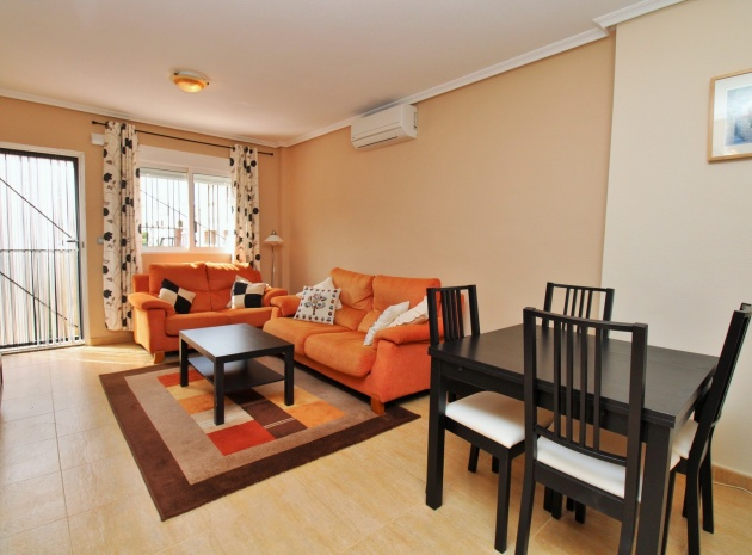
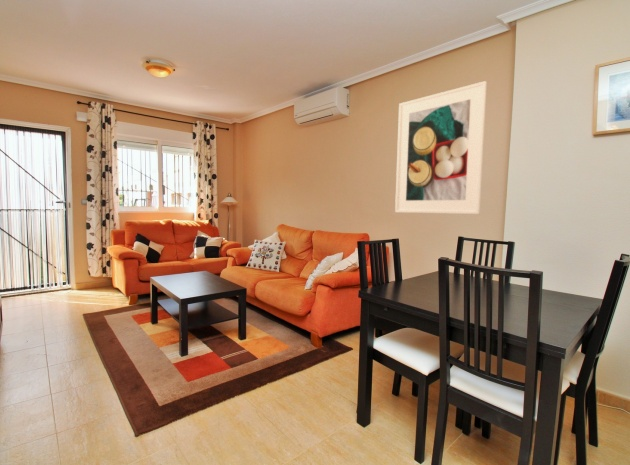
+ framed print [394,80,488,215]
